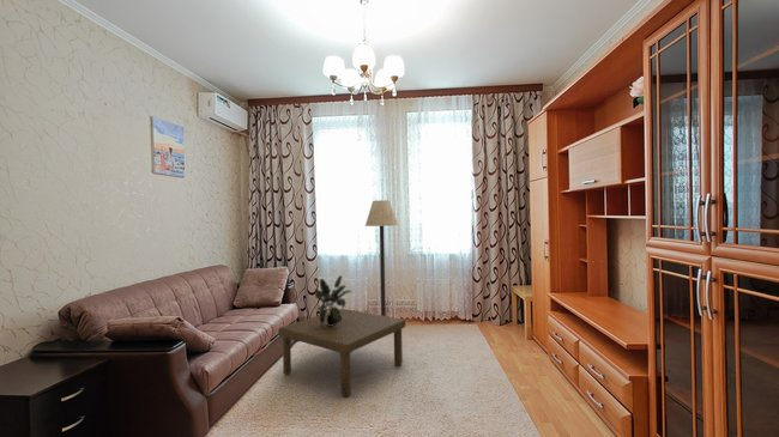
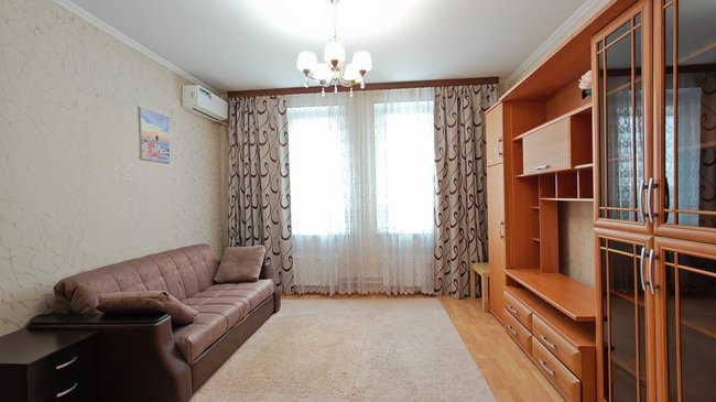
- potted plant [313,274,354,326]
- coffee table [277,308,407,397]
- floor lamp [364,199,399,316]
